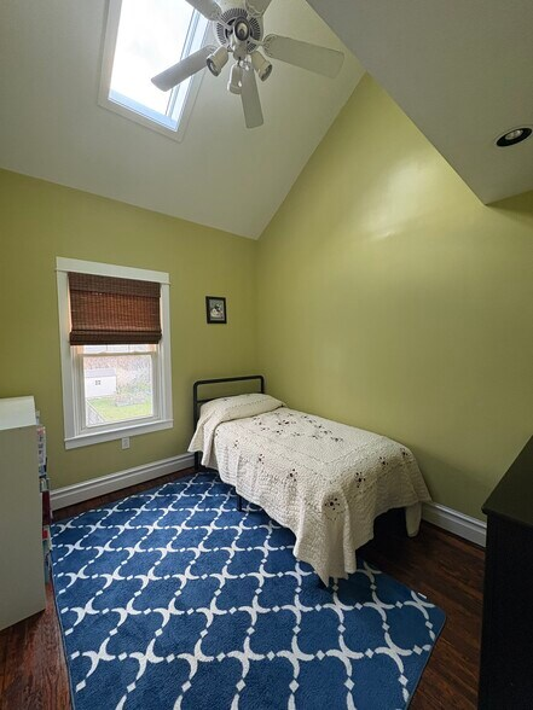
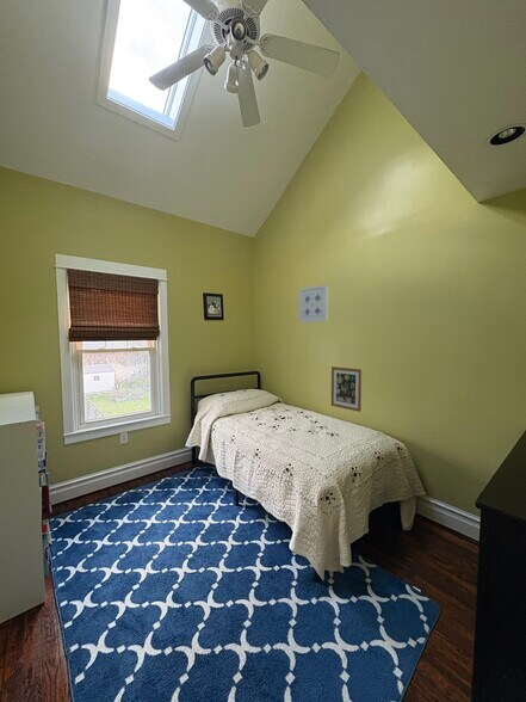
+ wall art [330,365,363,413]
+ wall art [297,284,329,324]
